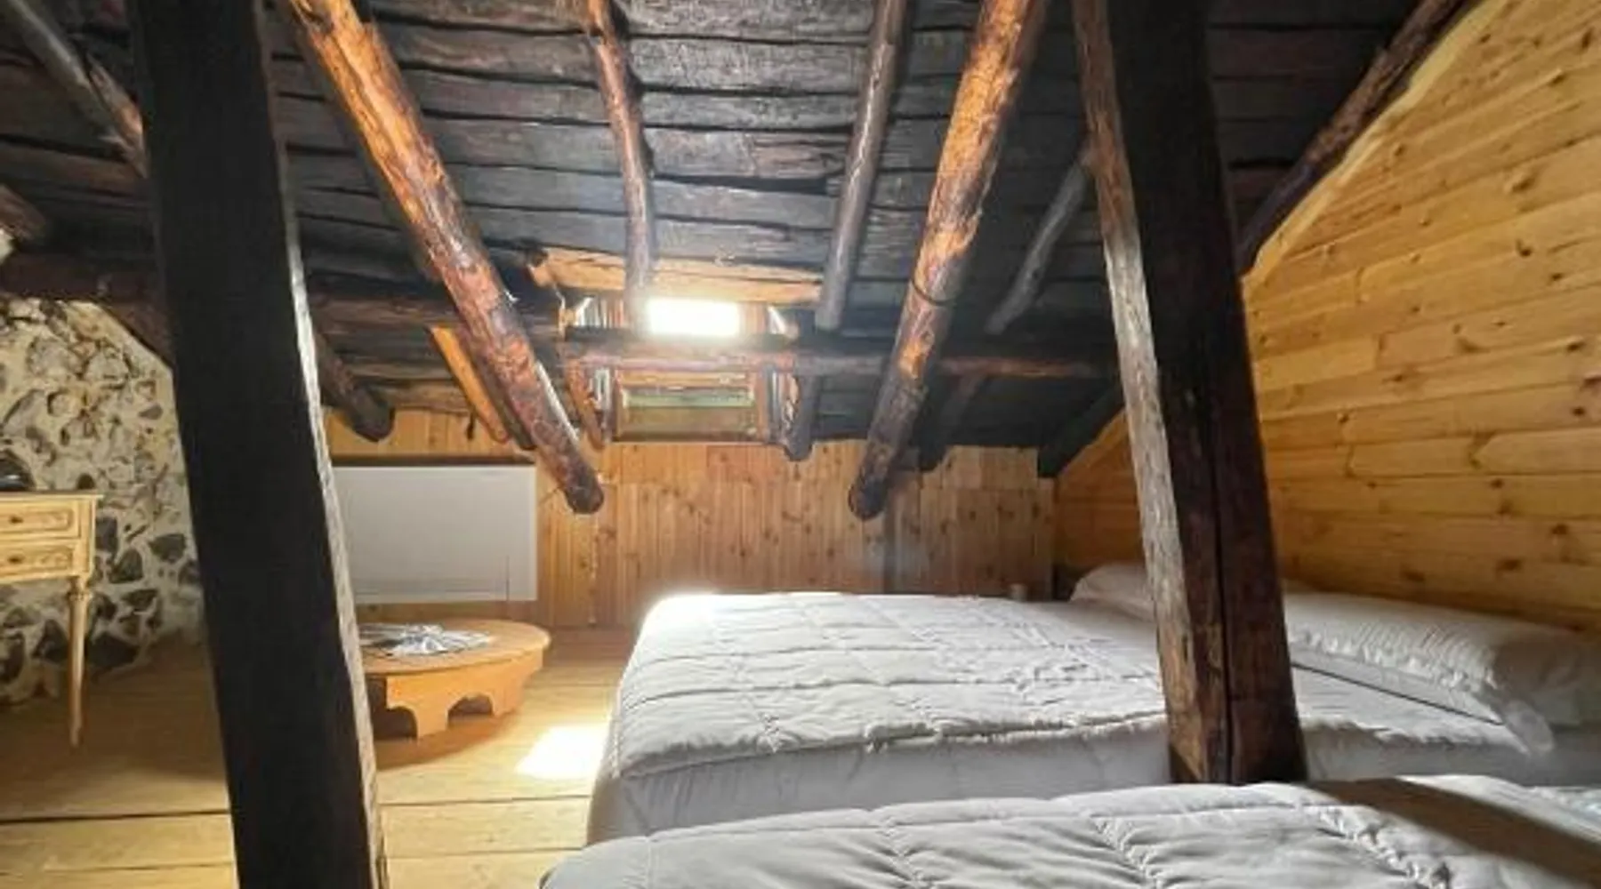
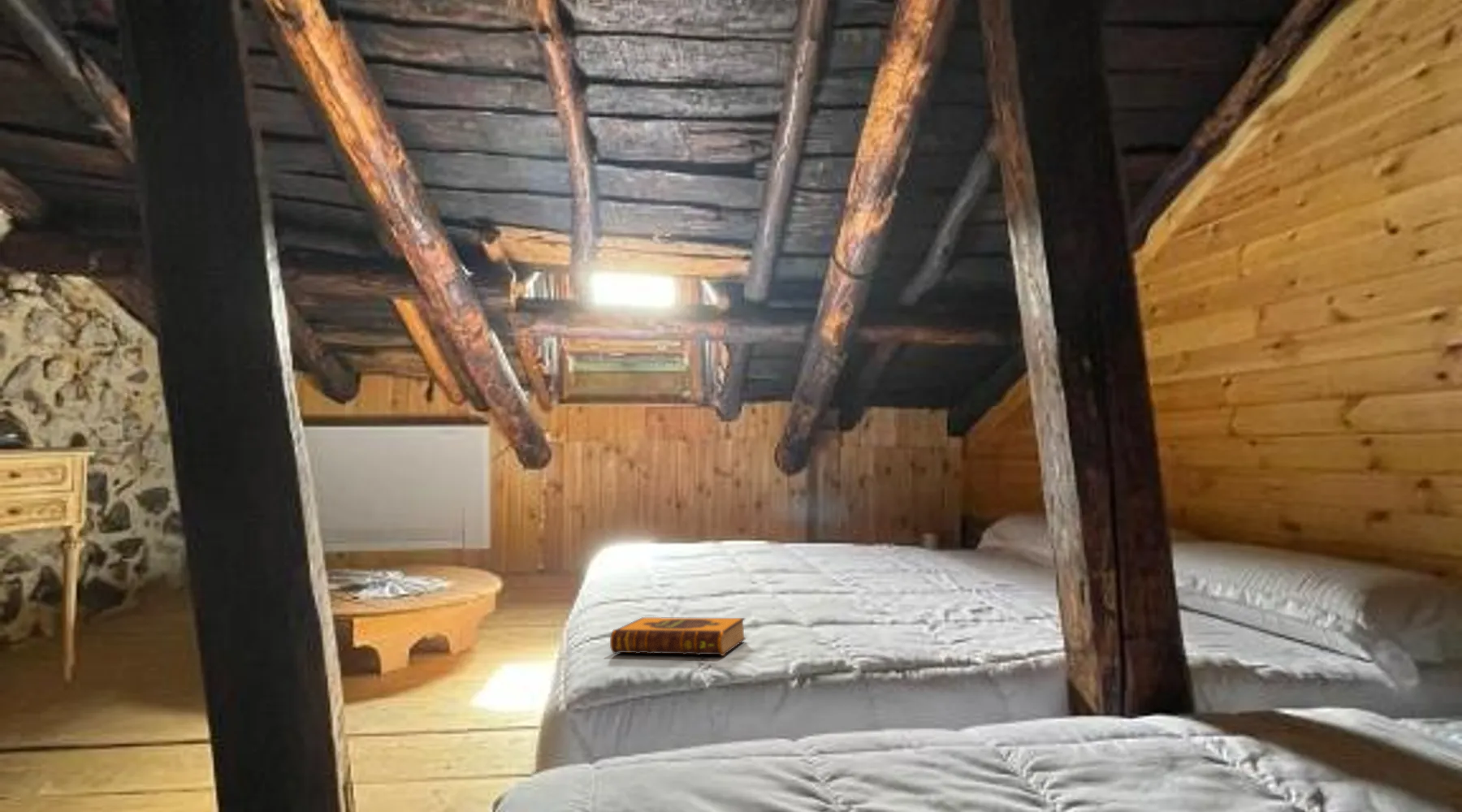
+ hardback book [609,616,746,657]
